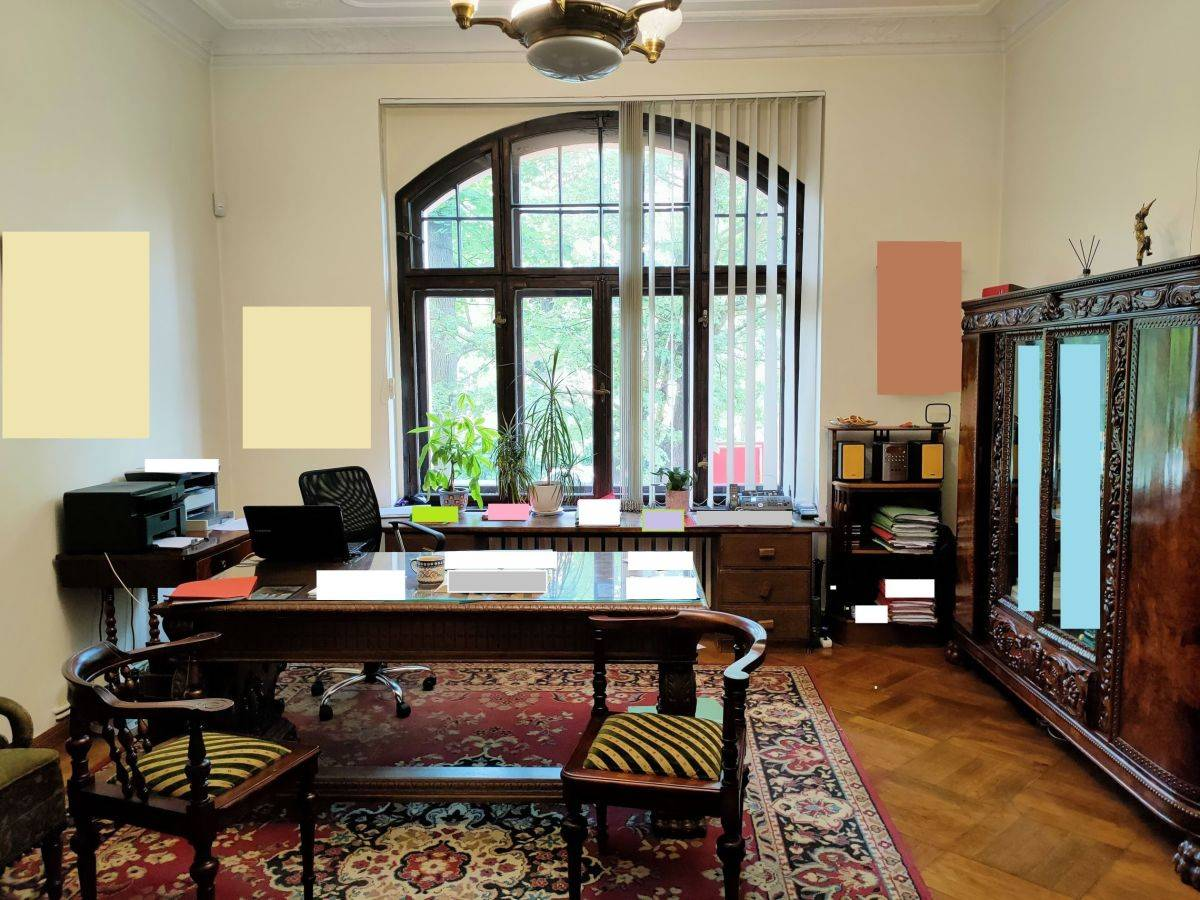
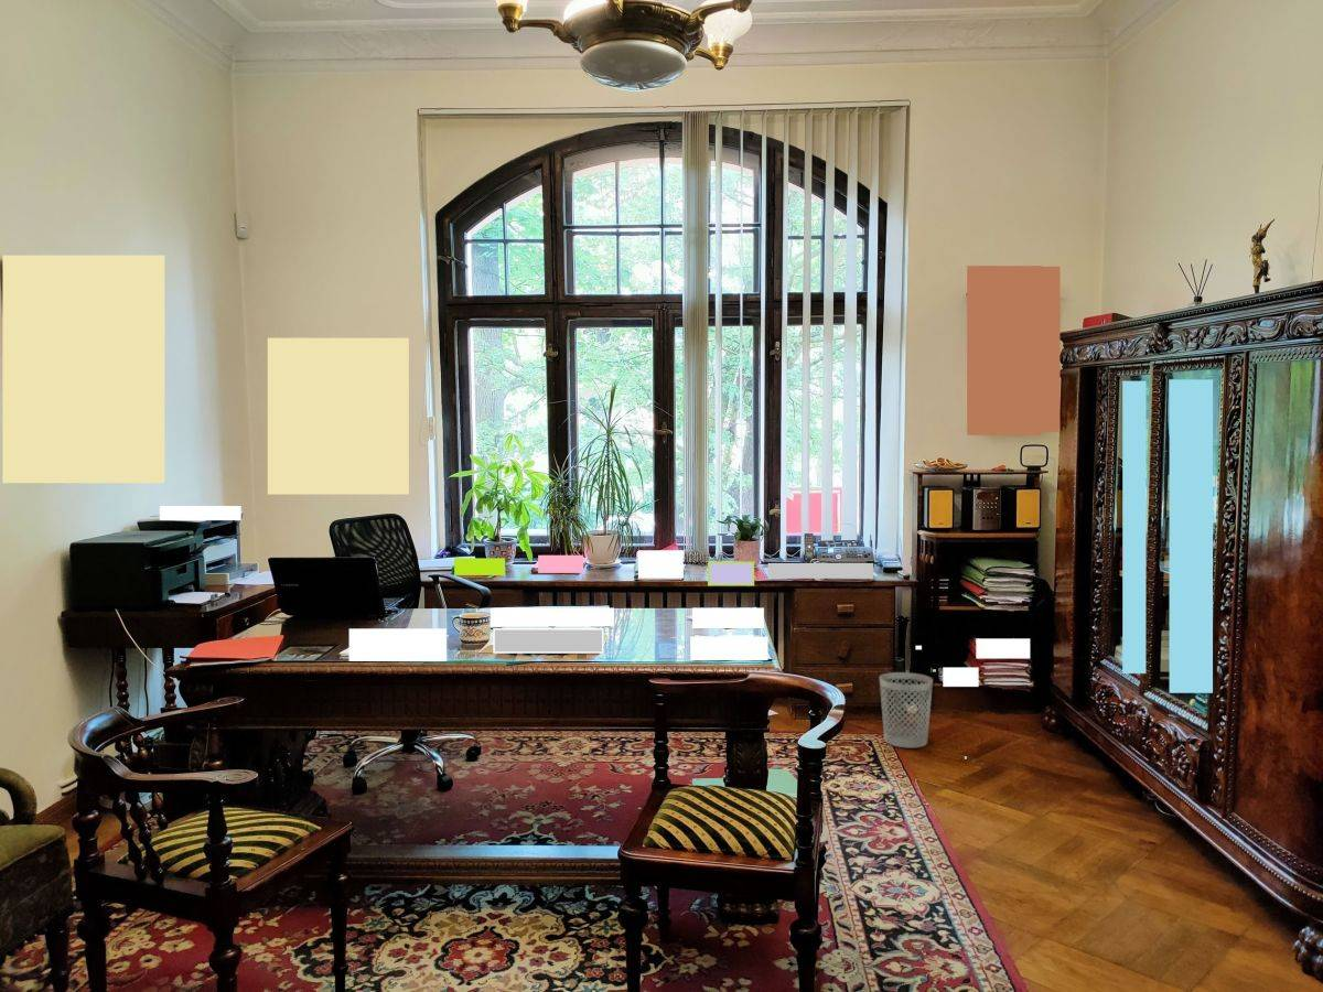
+ wastebasket [879,671,934,748]
